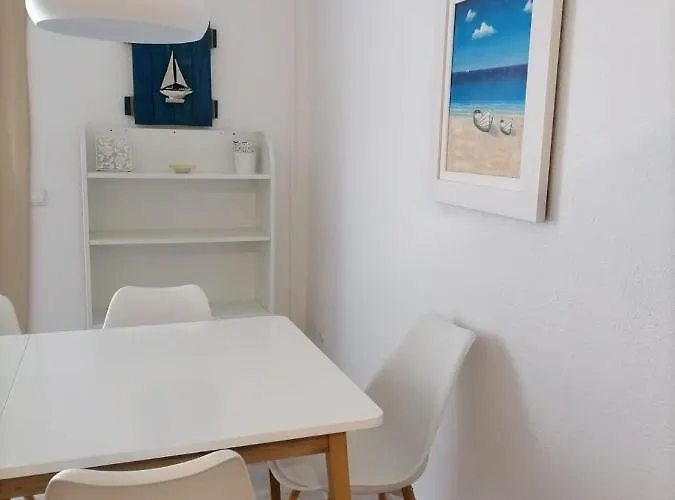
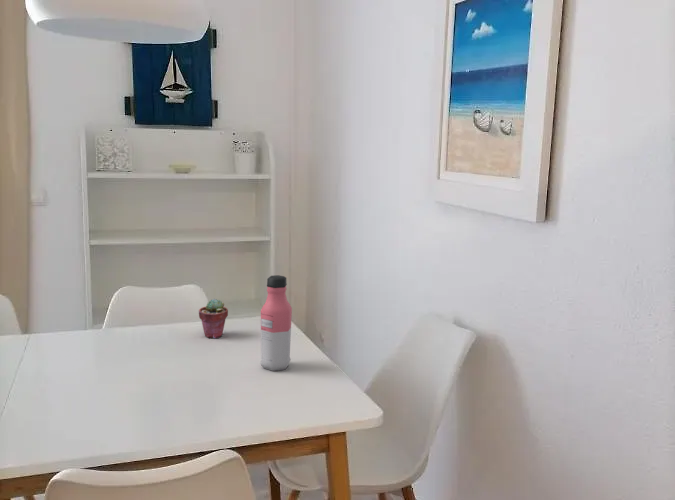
+ potted succulent [198,298,229,339]
+ water bottle [259,274,293,372]
